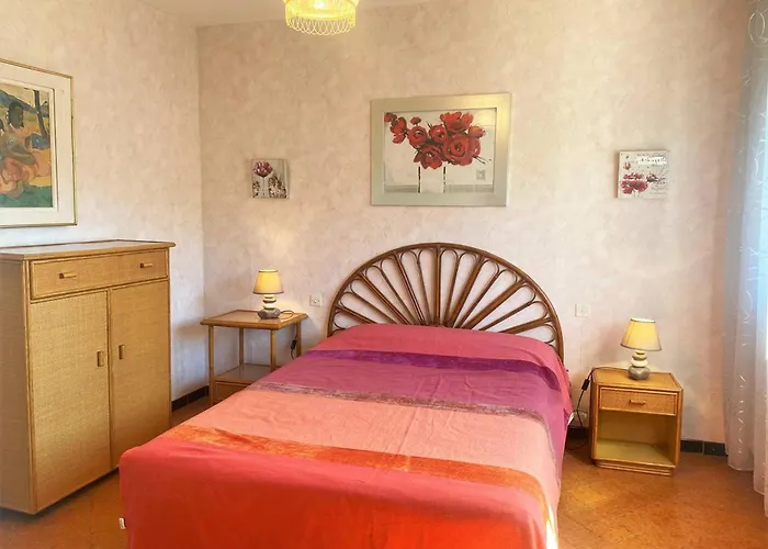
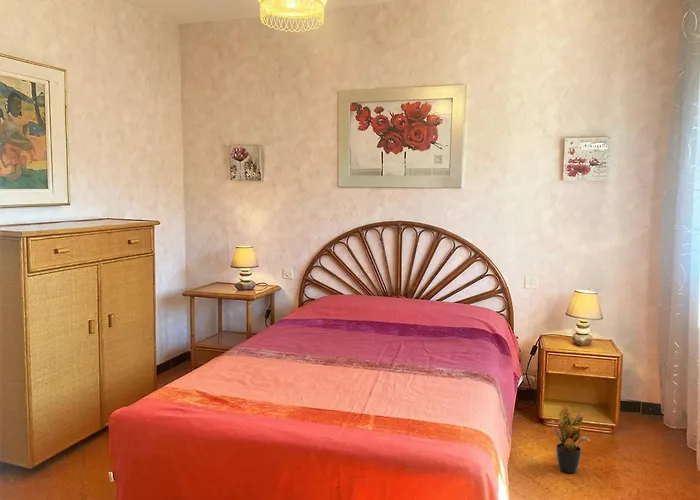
+ potted plant [551,405,591,474]
